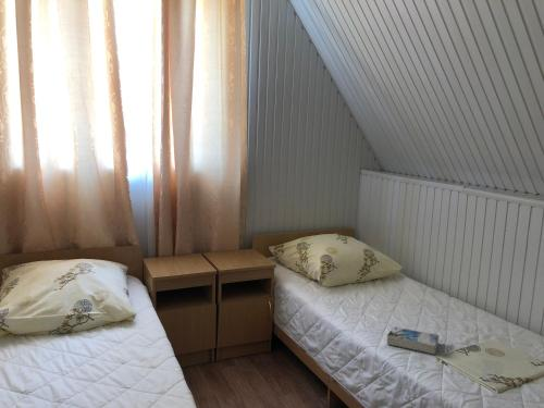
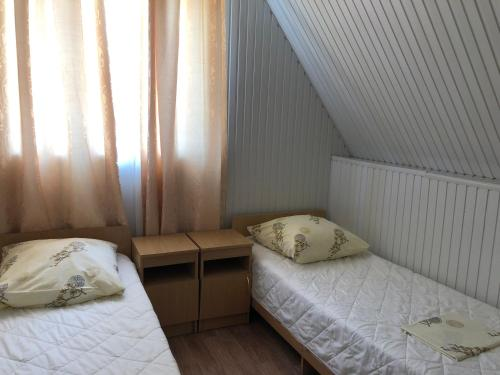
- book [386,325,440,356]
